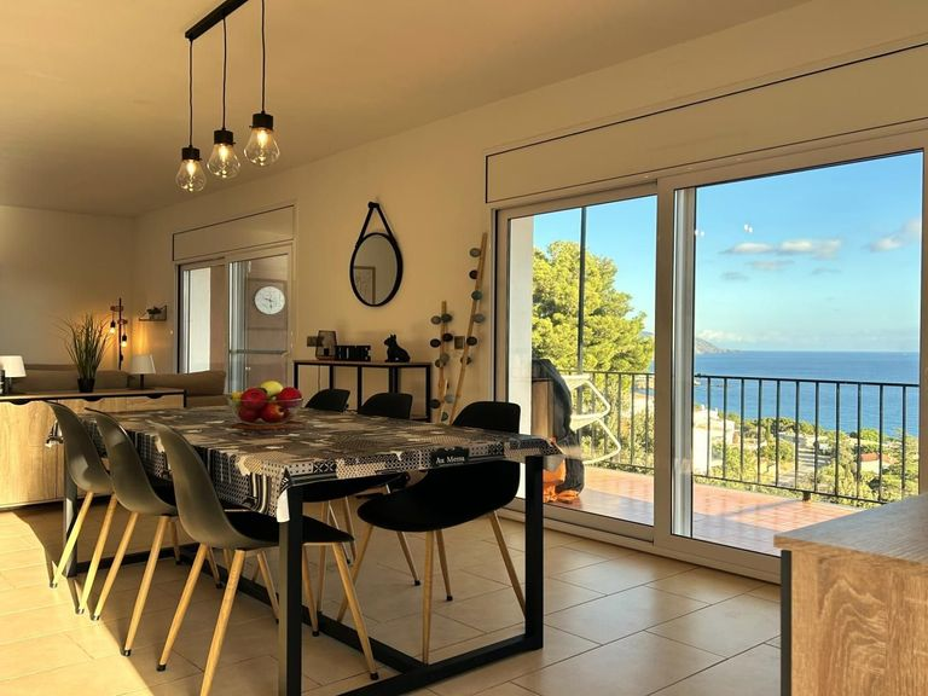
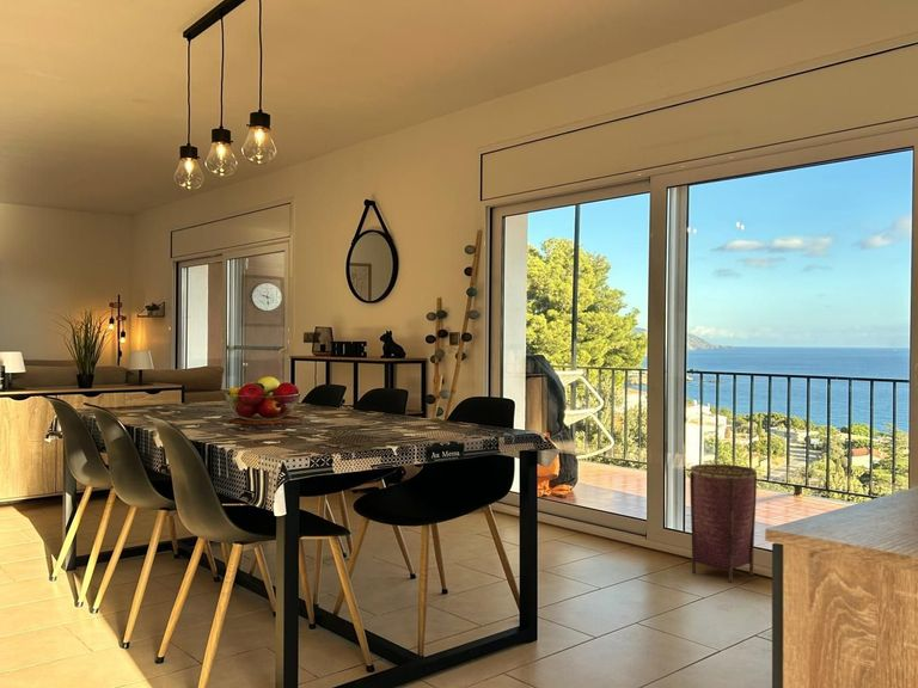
+ woven basket [688,463,758,583]
